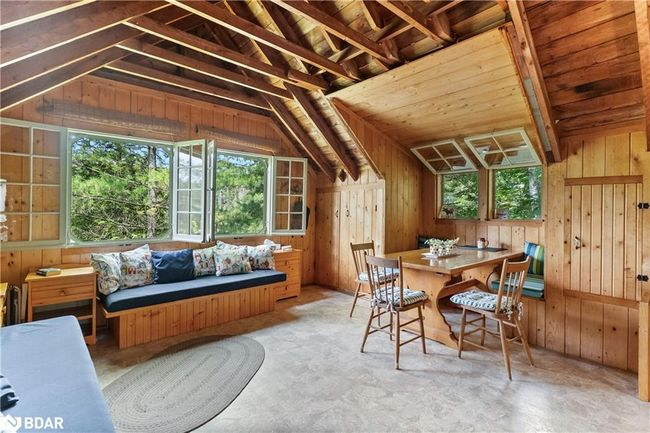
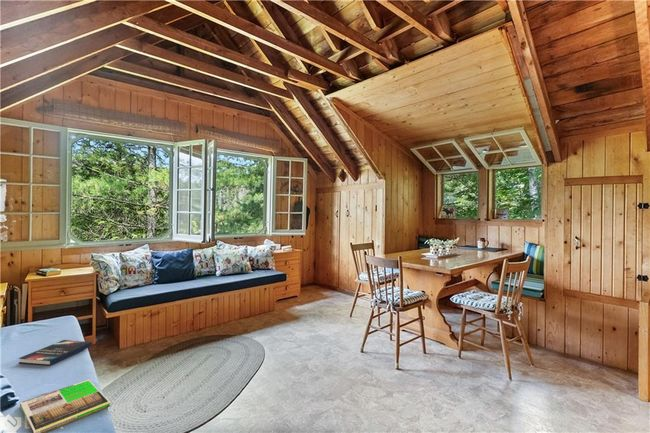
+ magazine [19,379,112,433]
+ hardback book [18,339,93,366]
